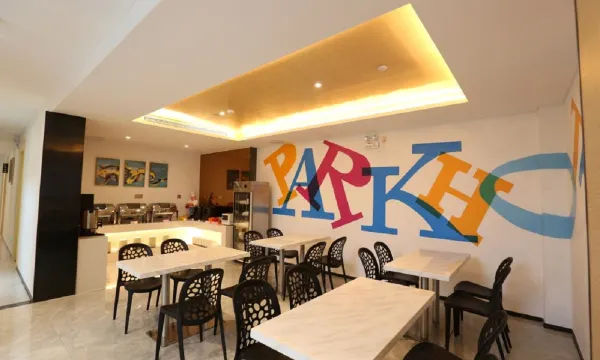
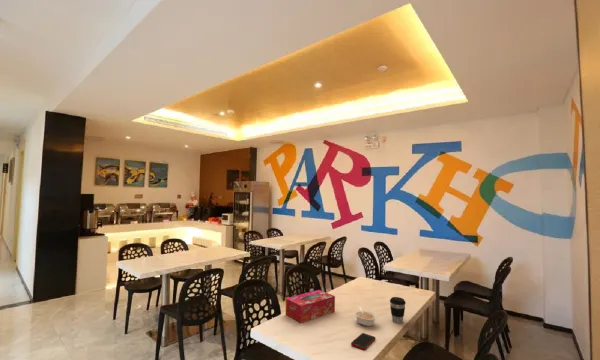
+ cell phone [350,332,376,351]
+ legume [353,306,378,327]
+ tissue box [285,289,336,324]
+ coffee cup [389,296,407,324]
